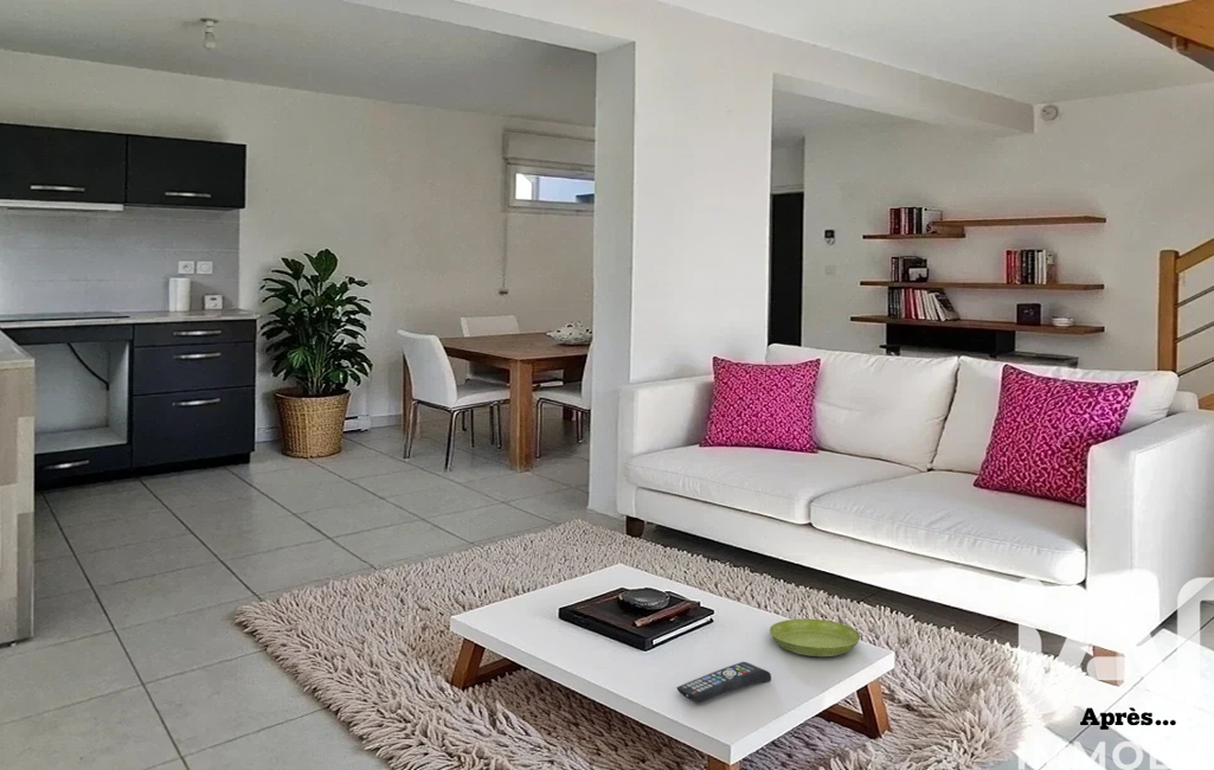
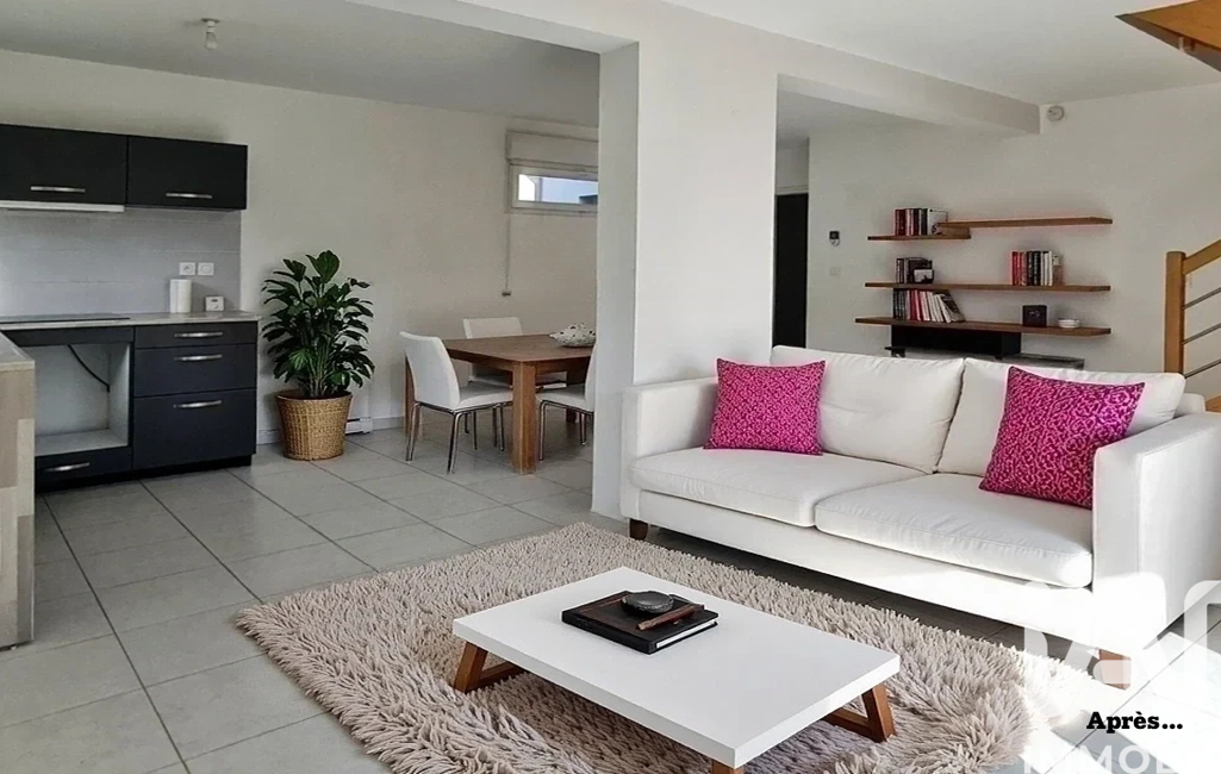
- remote control [676,661,772,704]
- saucer [769,617,862,657]
